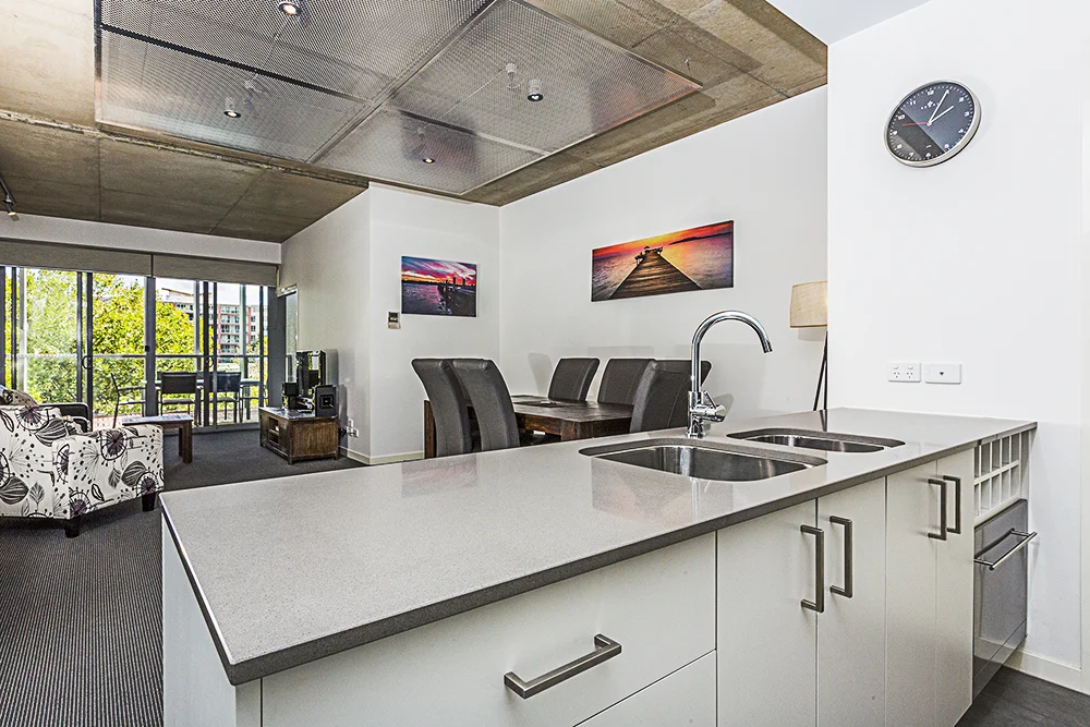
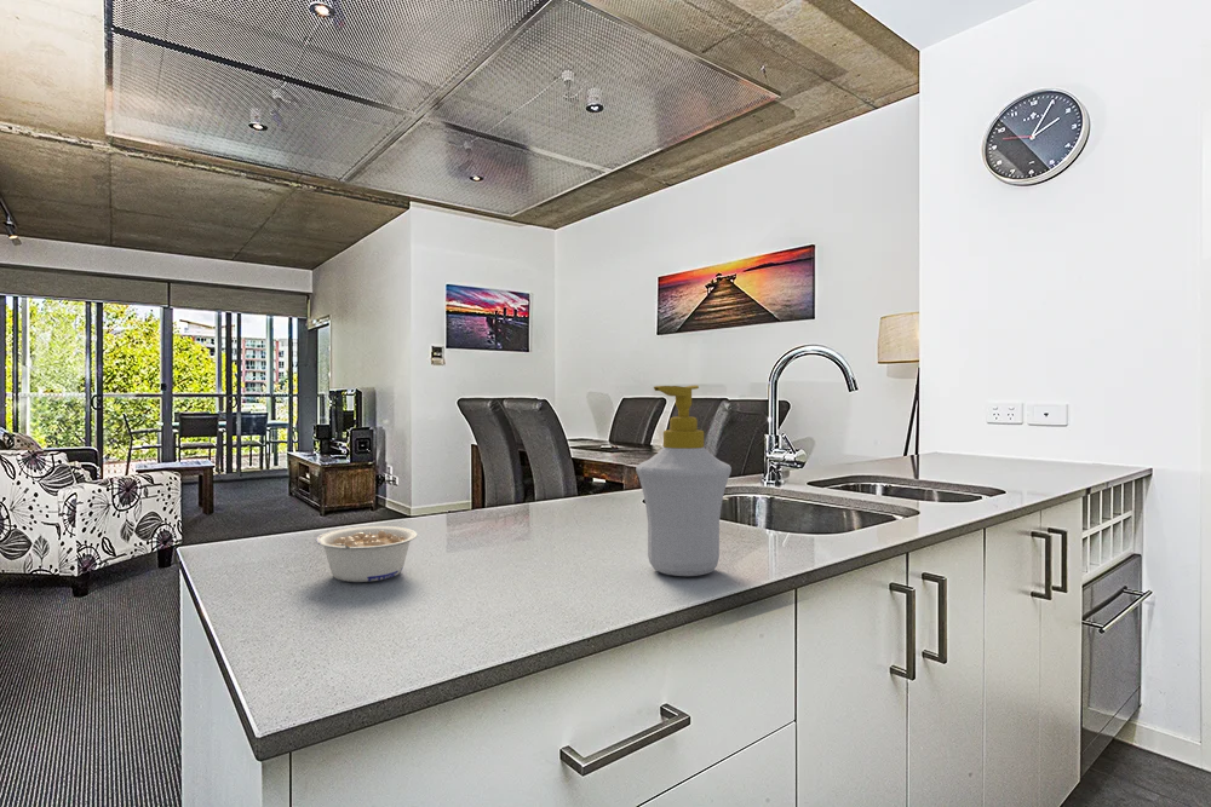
+ legume [315,525,418,583]
+ soap bottle [635,384,733,577]
